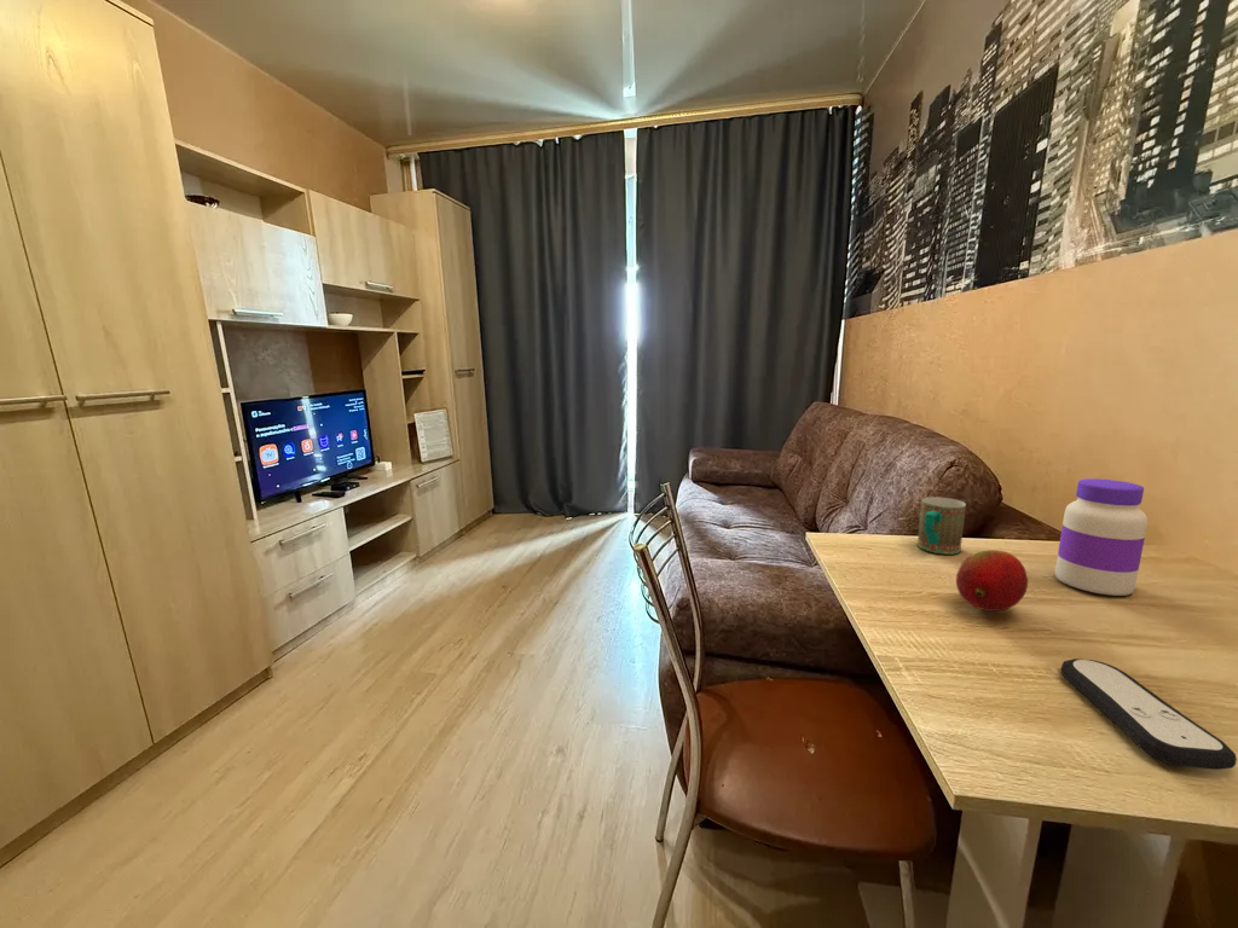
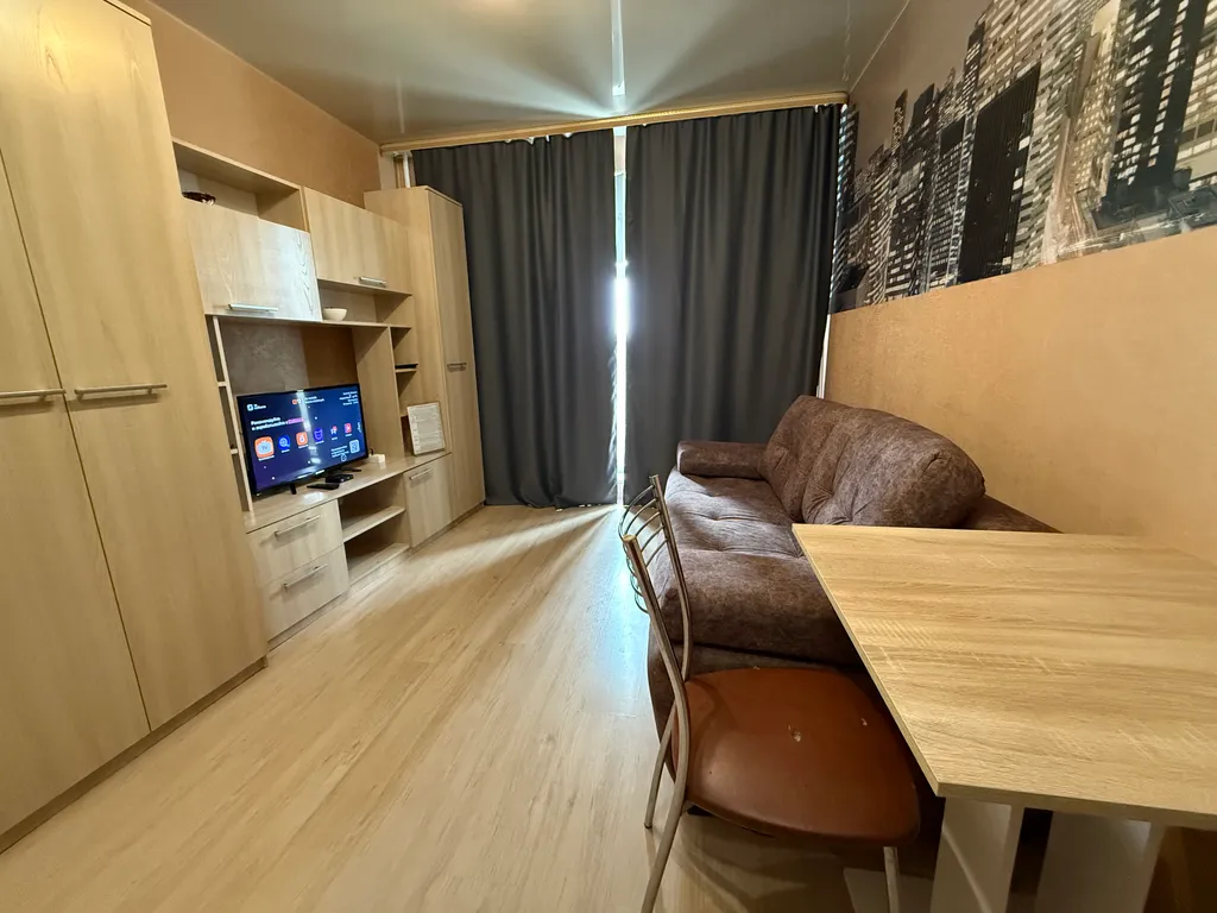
- jar [1054,477,1149,597]
- mug [916,495,967,556]
- fruit [955,549,1029,613]
- remote control [1060,657,1238,771]
